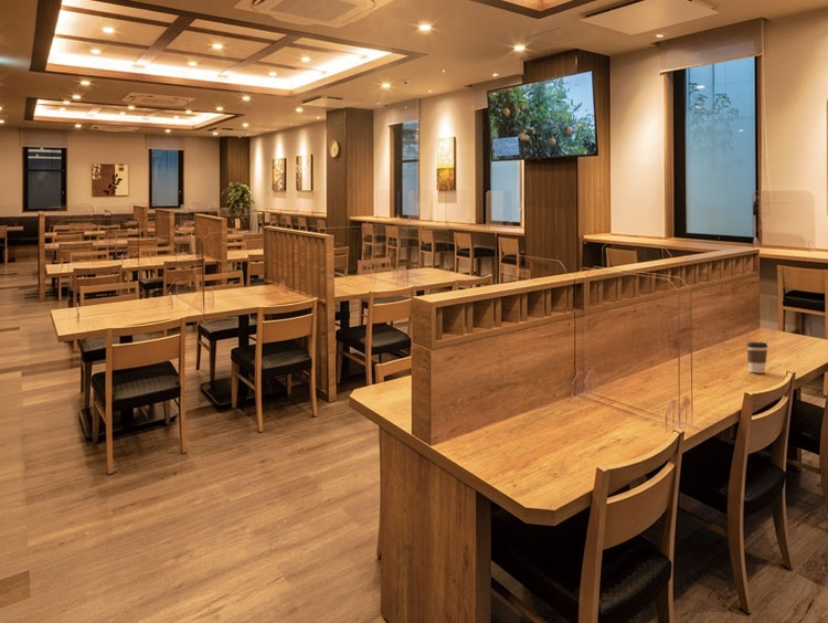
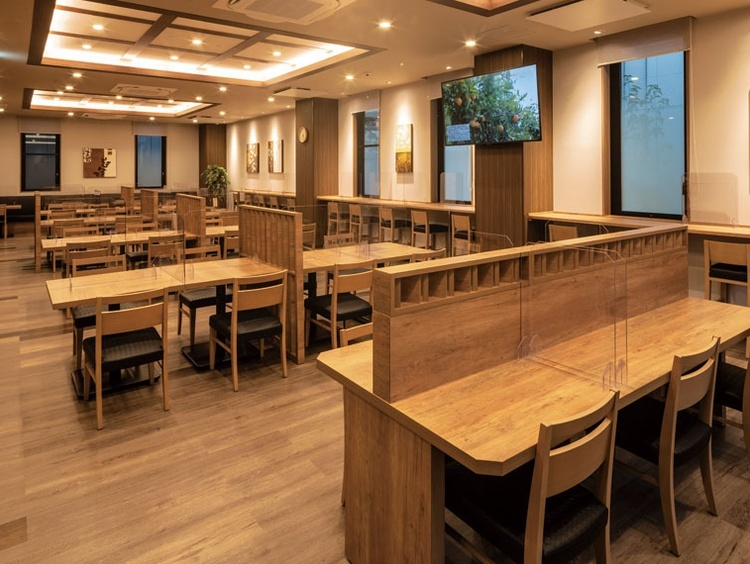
- coffee cup [745,341,768,373]
